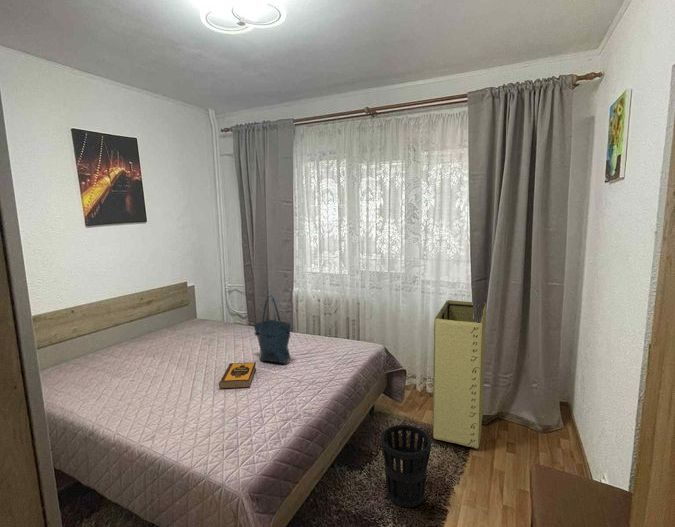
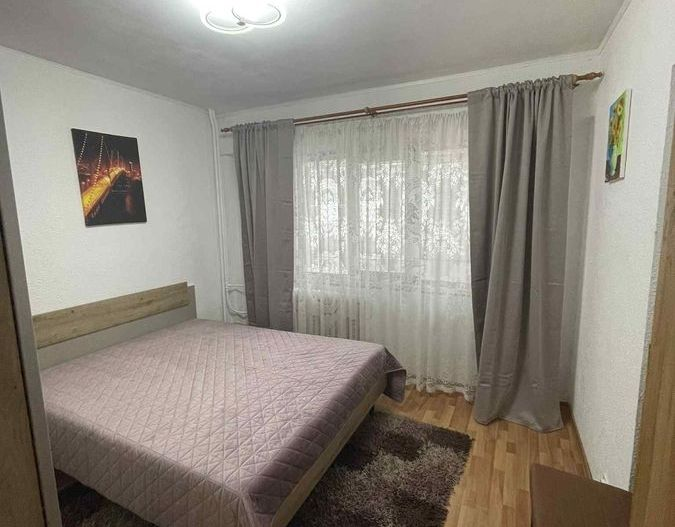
- hardback book [218,362,257,390]
- wastebasket [380,424,432,508]
- laundry hamper [432,299,487,450]
- tote bag [252,294,292,364]
